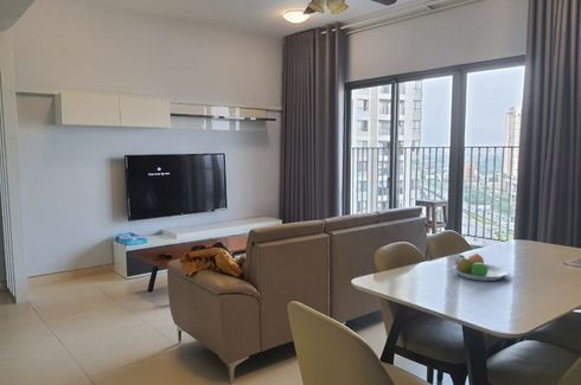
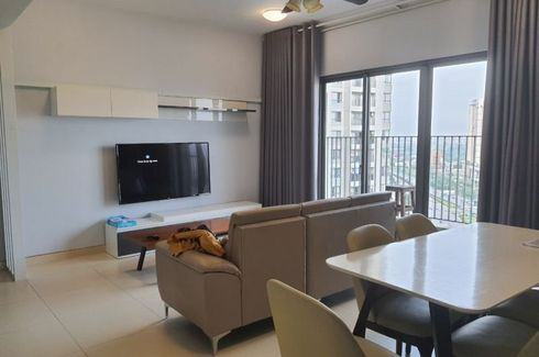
- fruit bowl [452,252,509,282]
